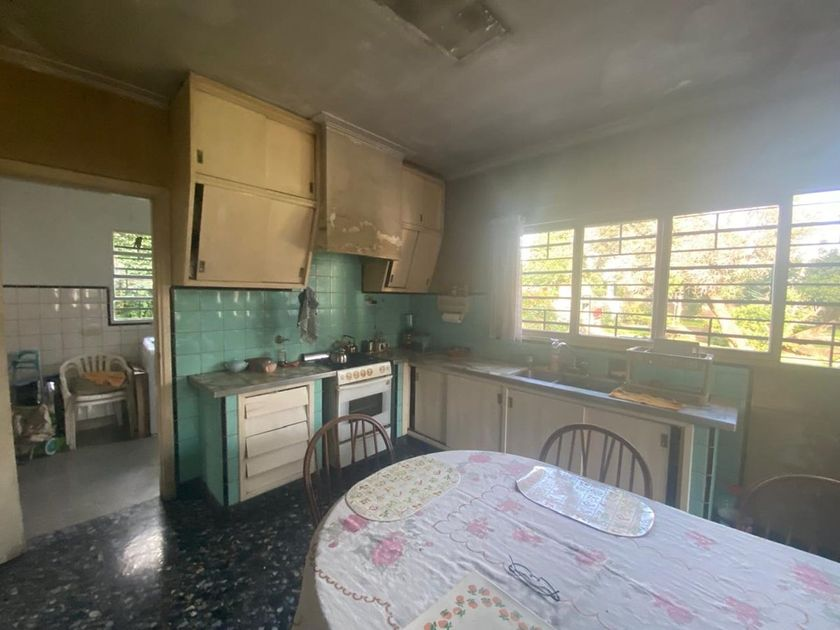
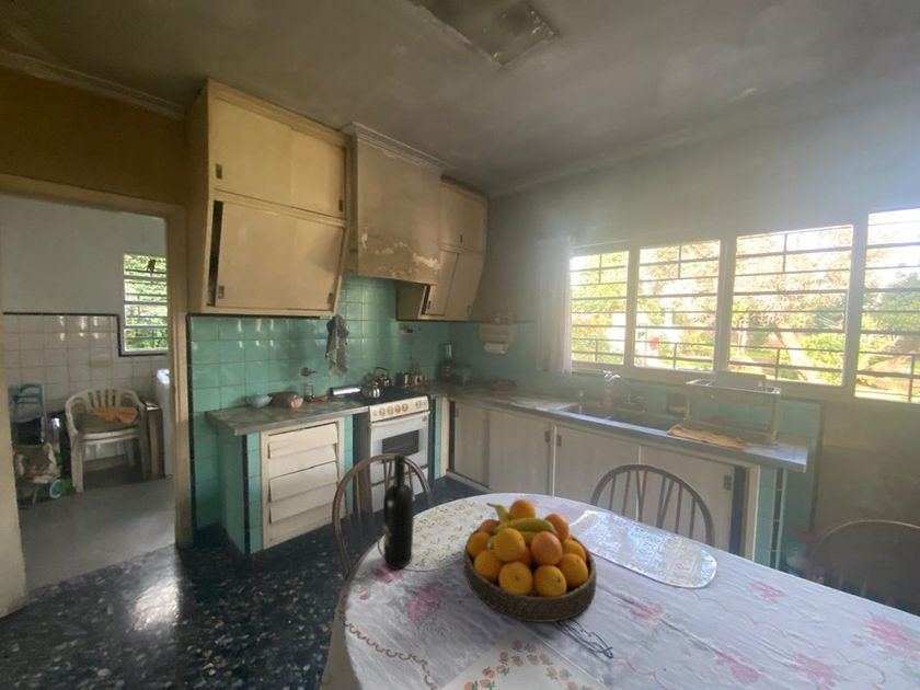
+ wine bottle [382,453,415,570]
+ fruit bowl [462,498,598,623]
